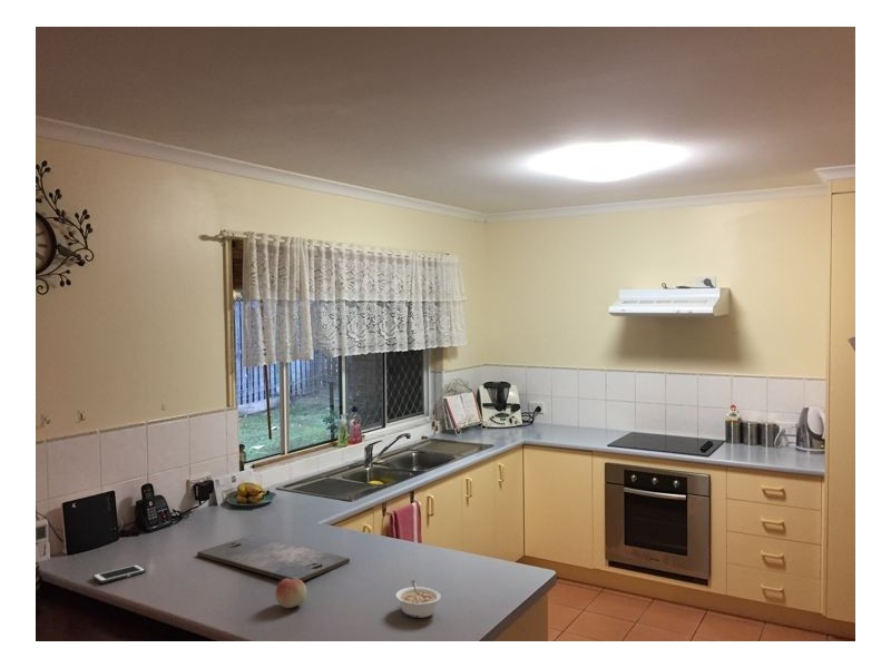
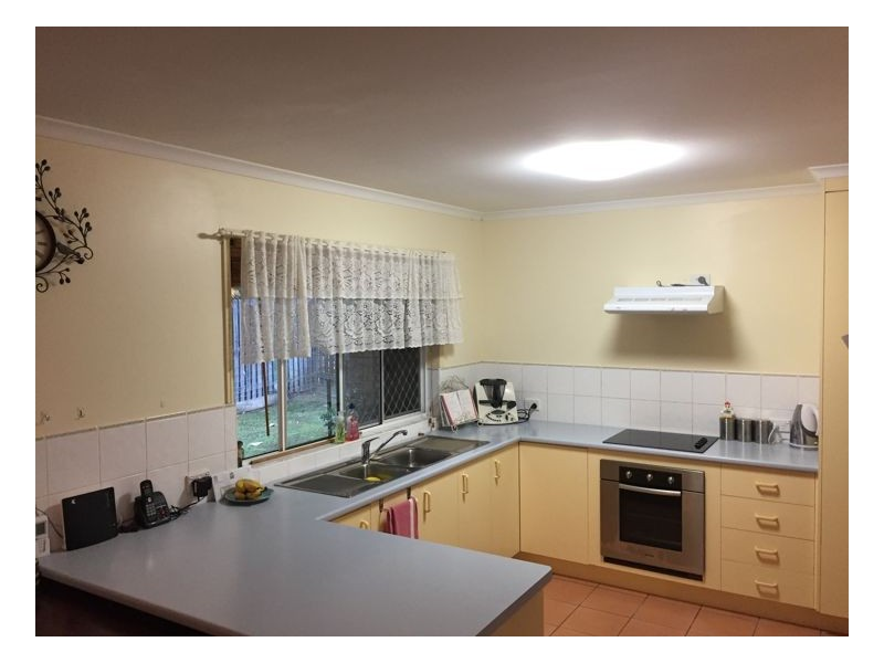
- cell phone [92,563,147,584]
- cutting board [196,534,351,582]
- fruit [274,578,309,609]
- legume [394,579,442,619]
